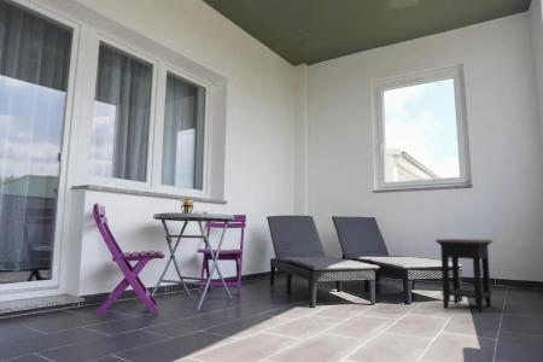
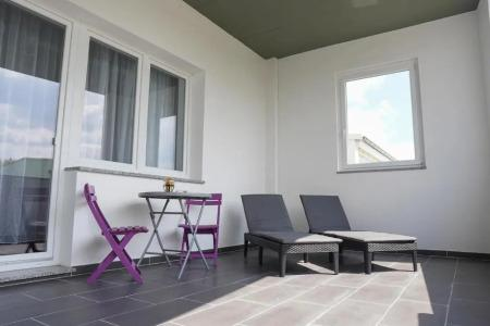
- side table [433,238,494,314]
